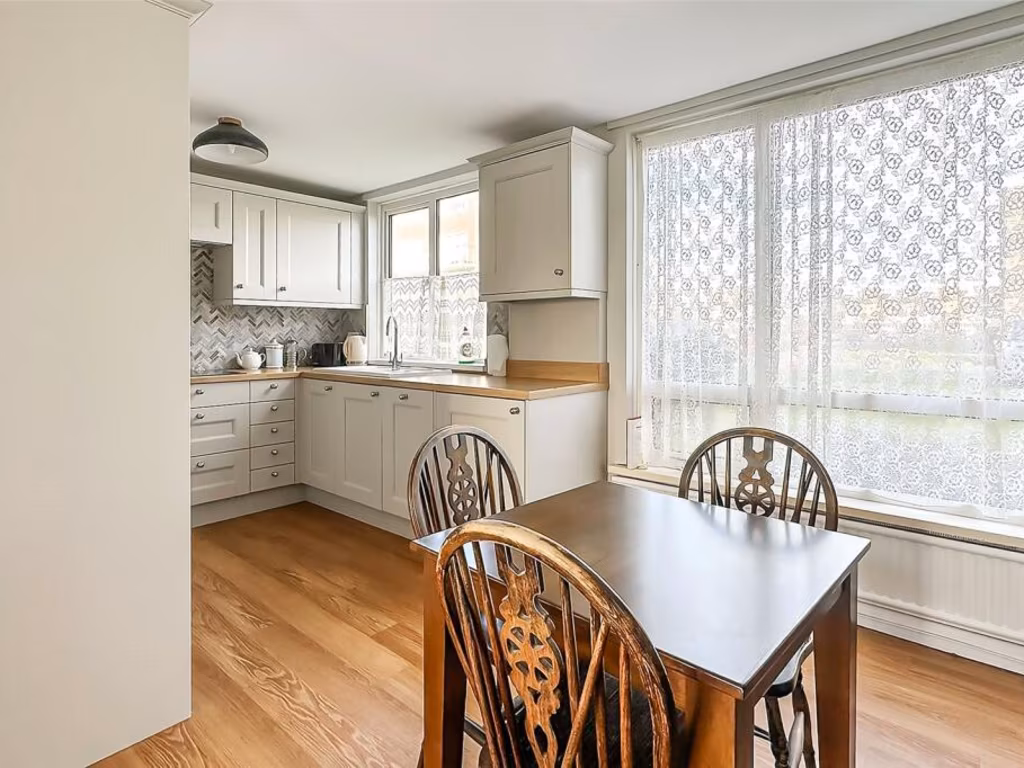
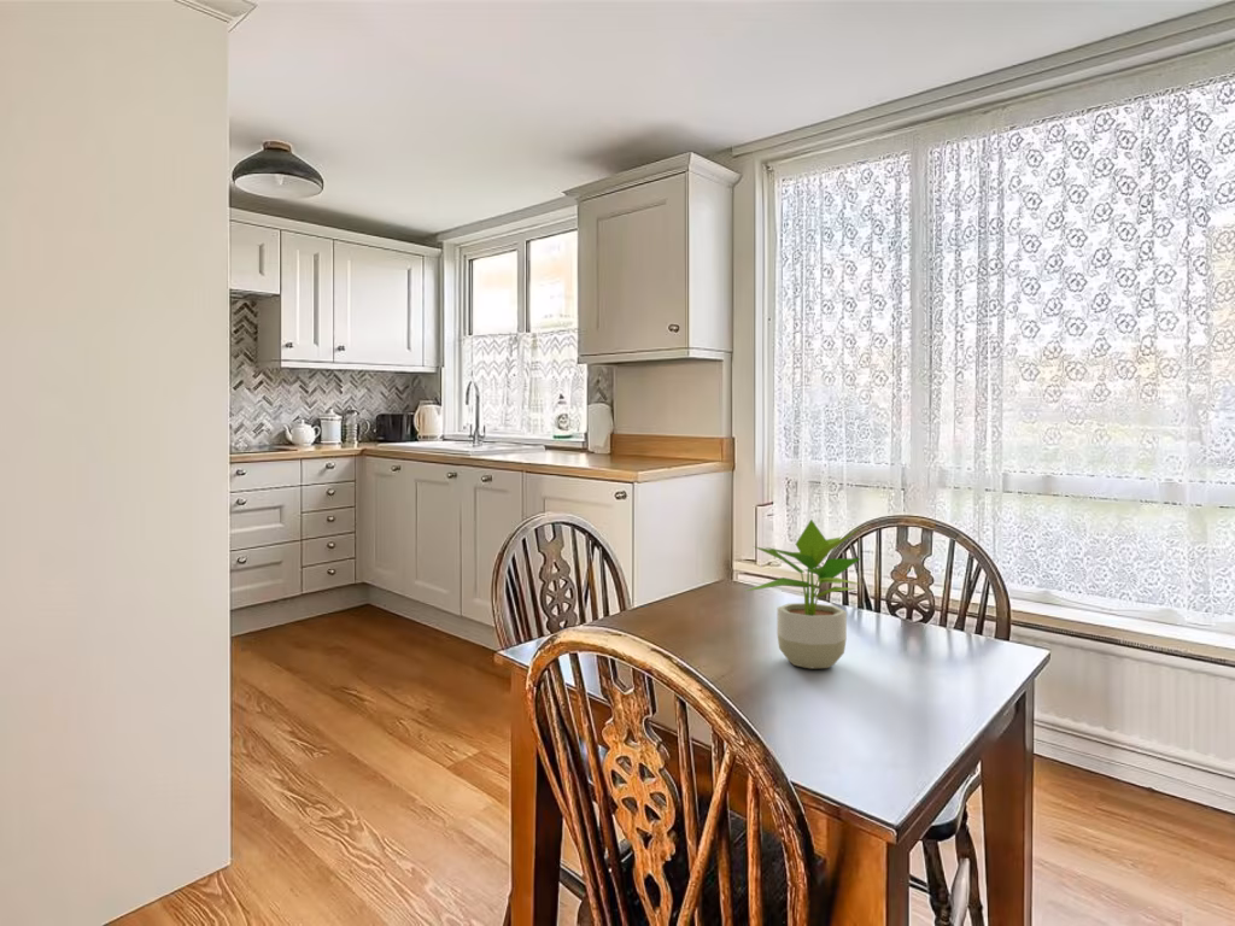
+ potted plant [745,518,862,669]
